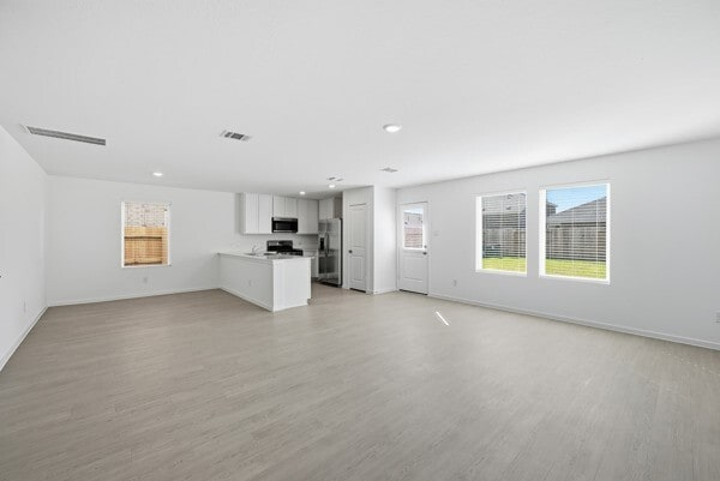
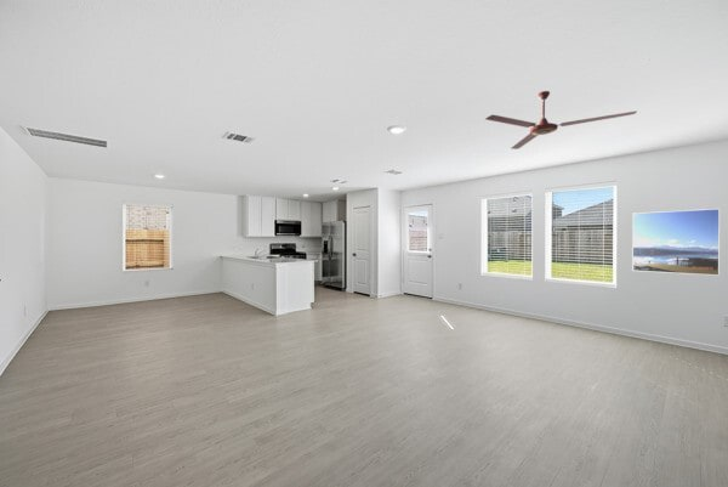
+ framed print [631,208,721,277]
+ ceiling fan [484,90,638,151]
